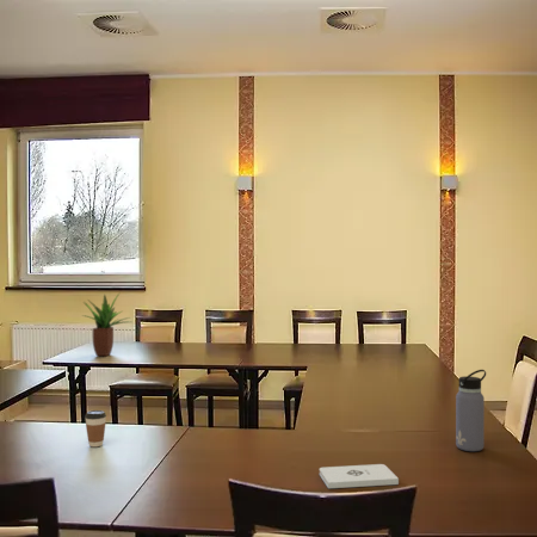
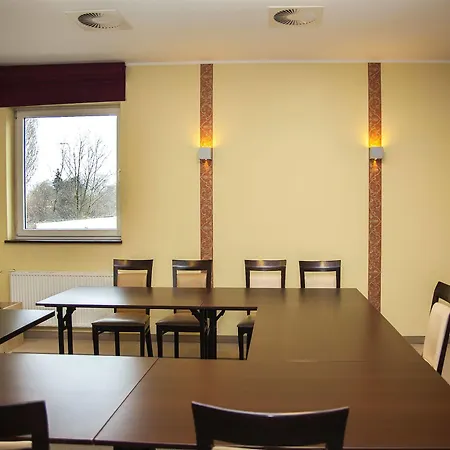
- water bottle [455,369,487,452]
- potted plant [81,292,131,357]
- notepad [319,463,400,489]
- coffee cup [84,409,107,448]
